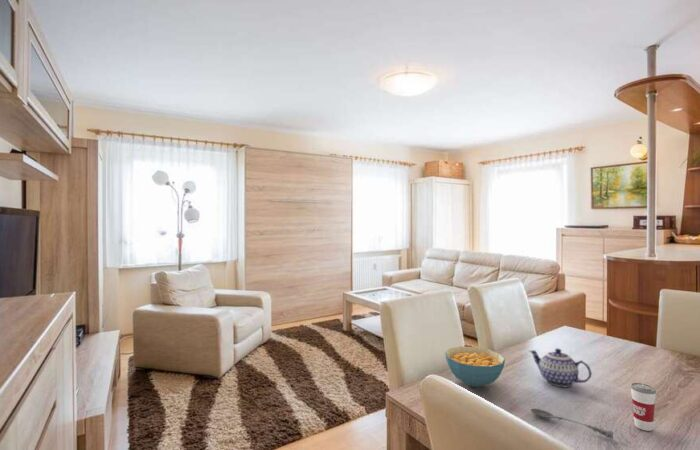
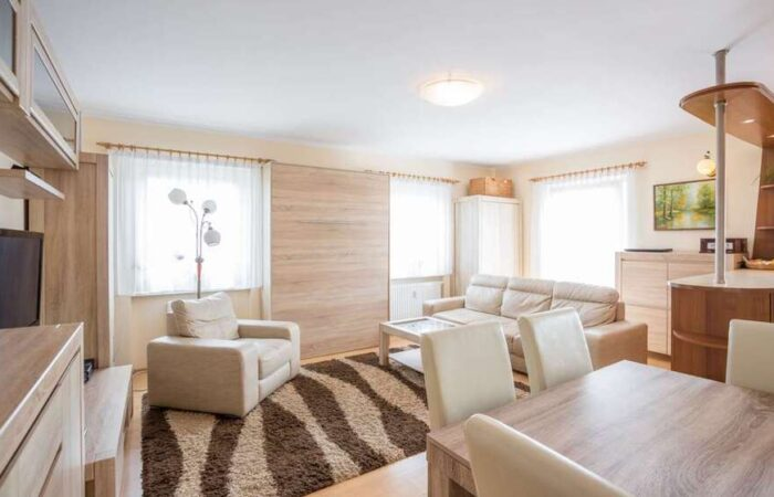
- teapot [529,347,593,388]
- soupspoon [530,408,615,440]
- cereal bowl [444,346,506,388]
- cup [630,372,657,432]
